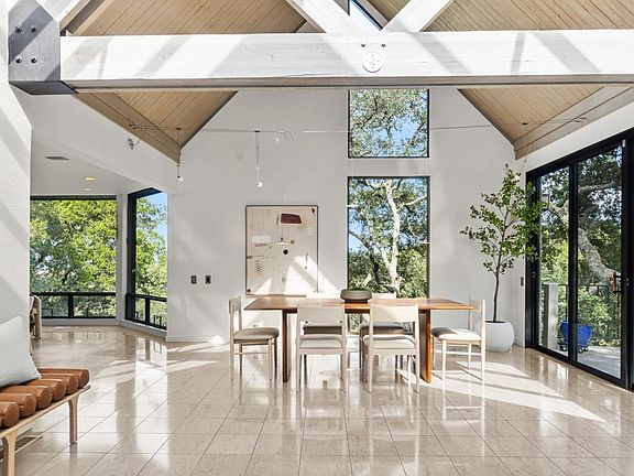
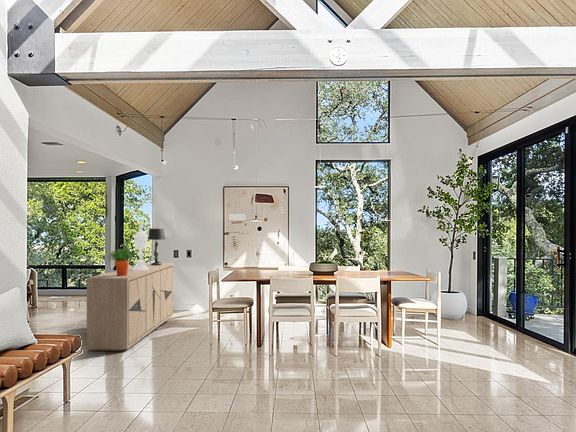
+ potted plant [107,248,139,276]
+ decorative urn [132,222,149,270]
+ sideboard [86,262,174,352]
+ table lamp [147,228,166,265]
